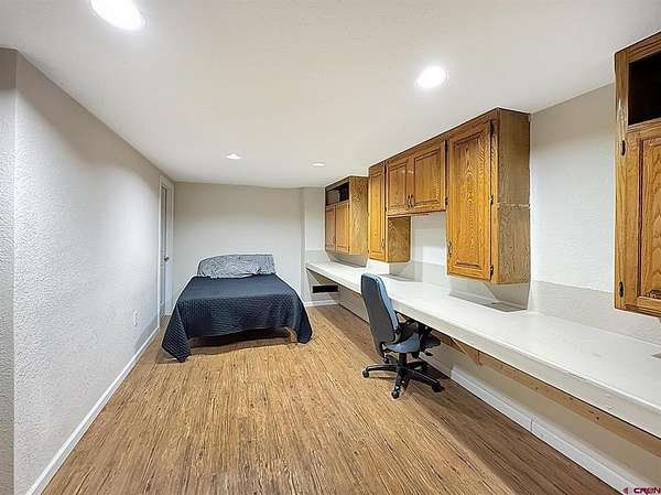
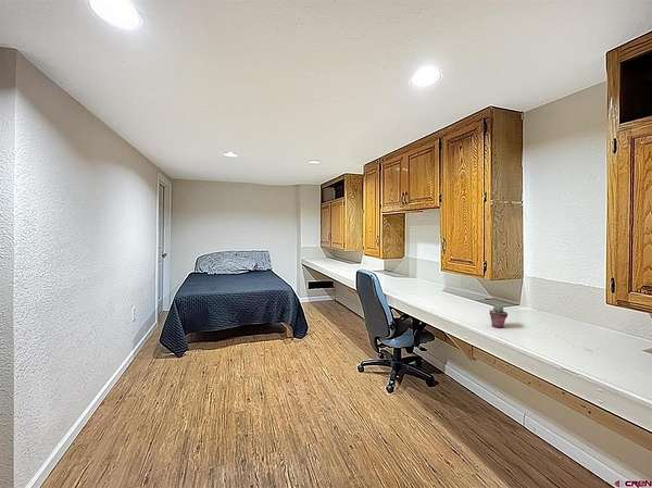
+ potted succulent [489,304,509,329]
